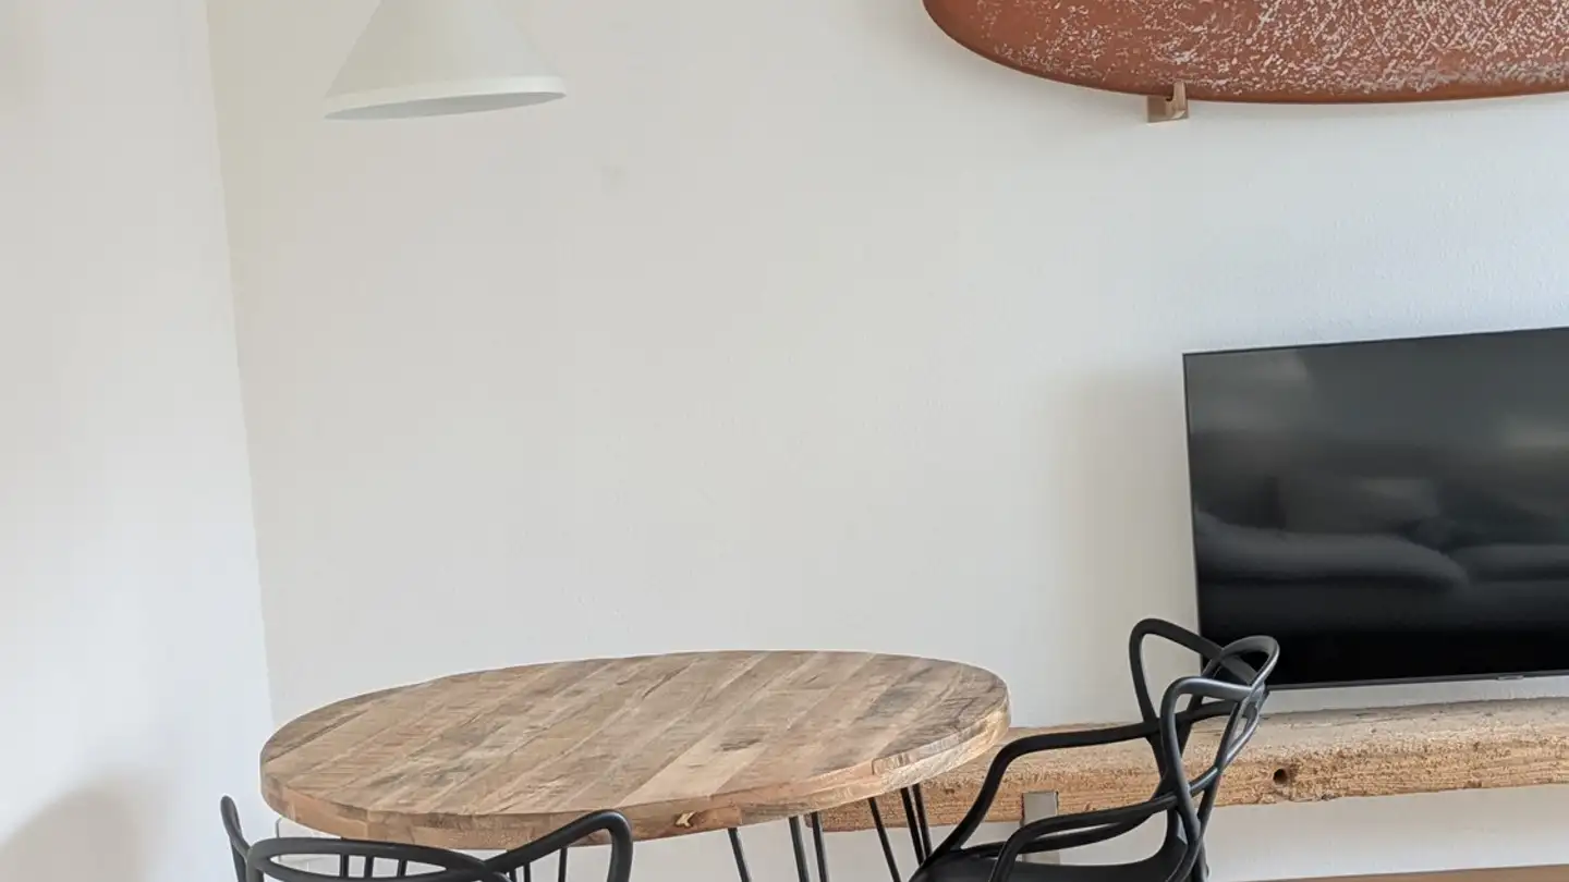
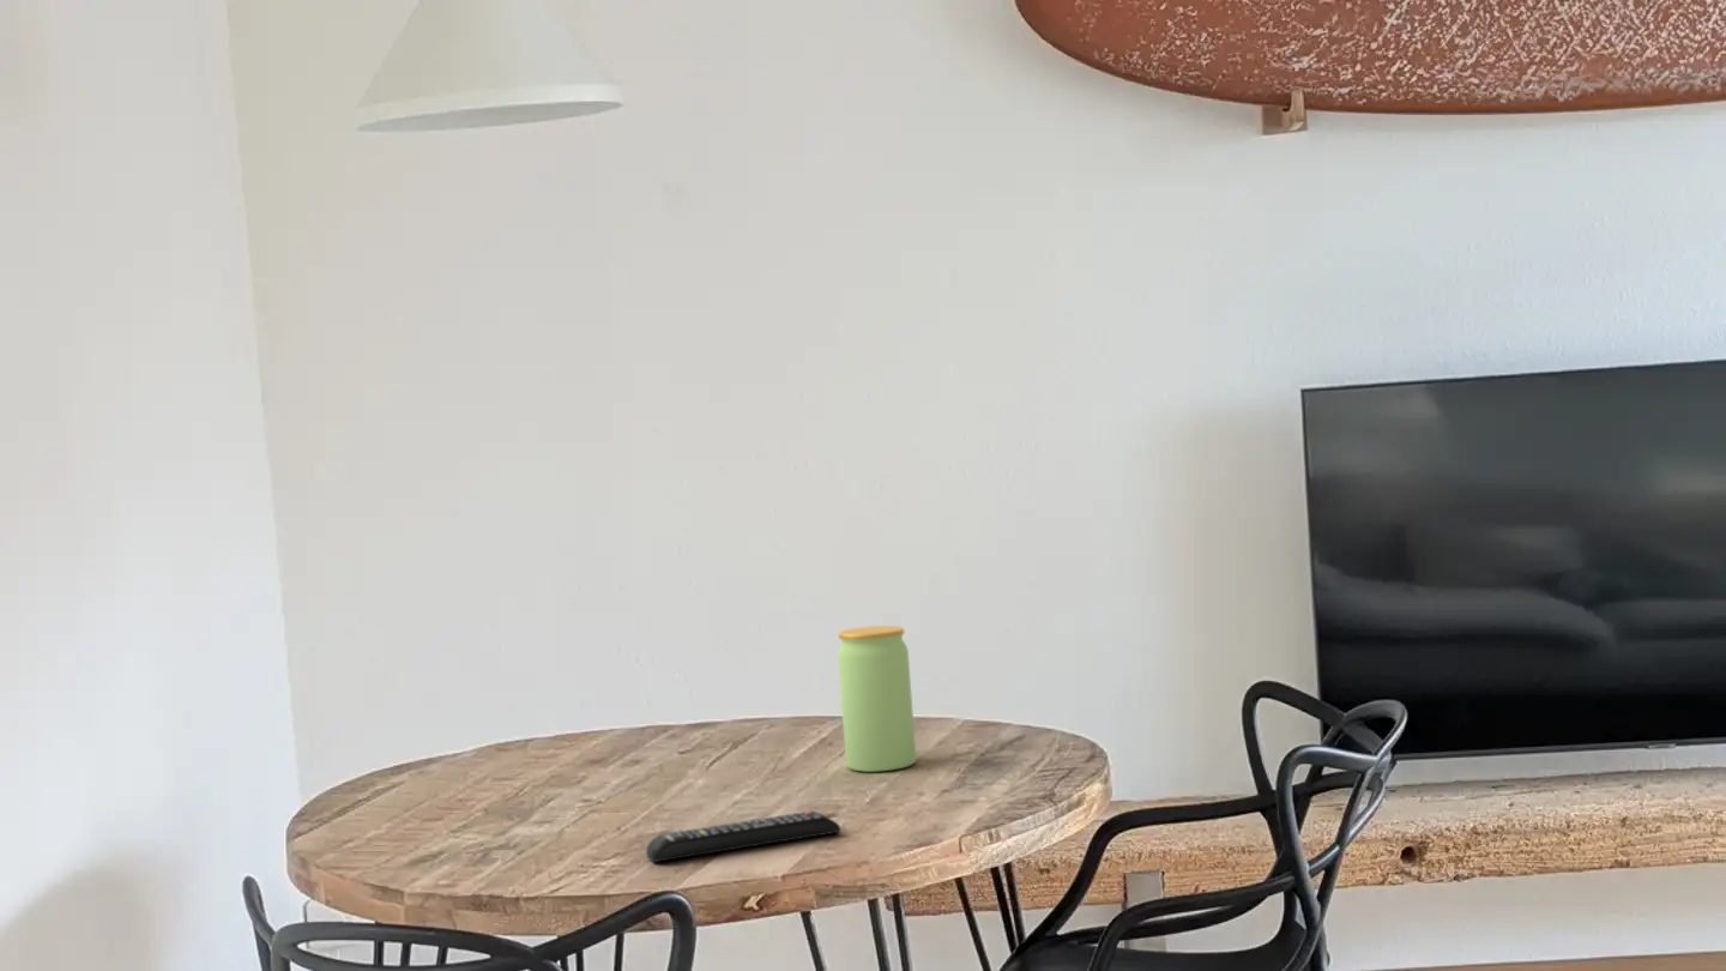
+ jar [837,625,917,773]
+ remote control [645,809,841,863]
